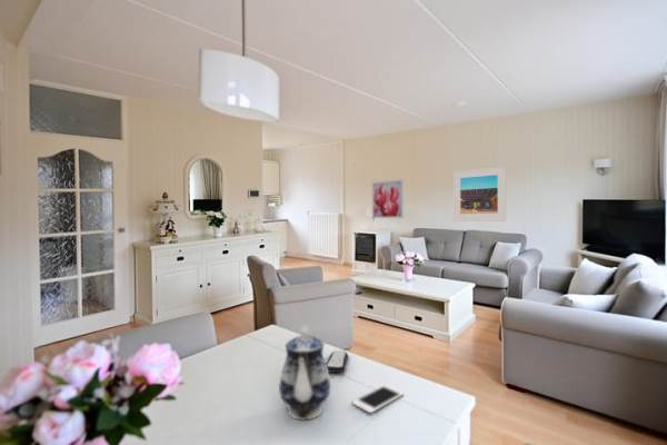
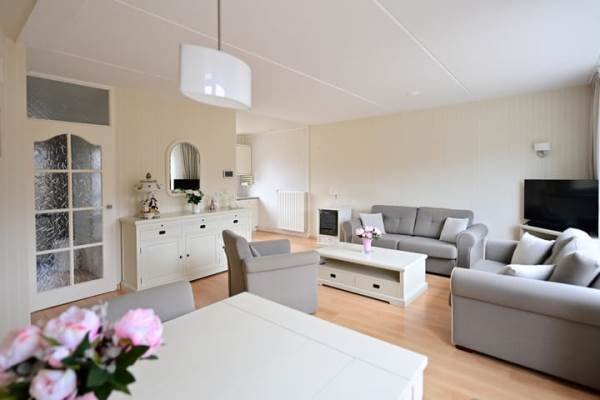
- cell phone [351,384,405,414]
- wall art [371,178,405,219]
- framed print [452,165,507,222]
- teapot [278,325,331,421]
- remote control [326,349,349,374]
